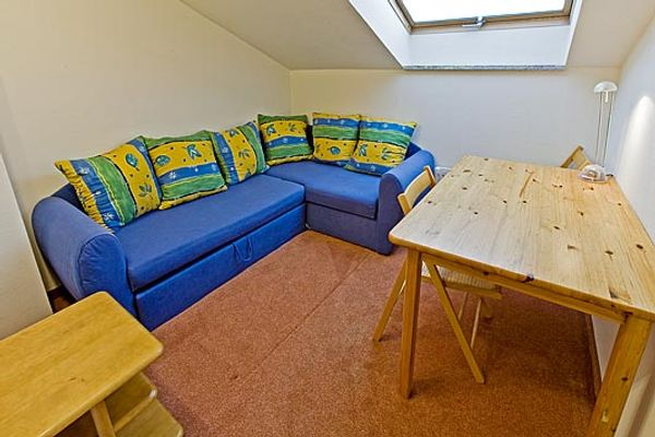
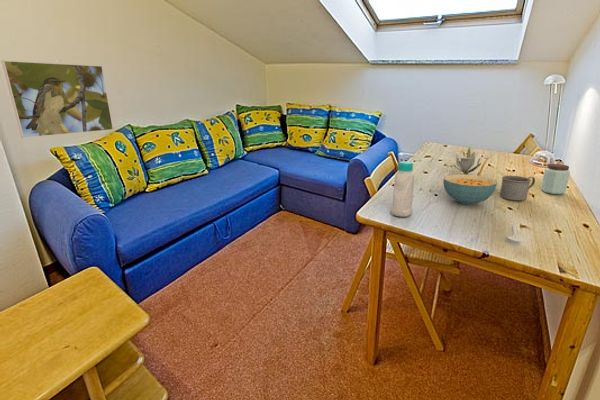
+ flower [445,146,494,175]
+ bottle [390,160,415,218]
+ cereal bowl [443,173,498,206]
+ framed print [0,60,114,139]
+ peanut butter [540,163,571,195]
+ mug [499,175,536,201]
+ stirrer [507,224,525,242]
